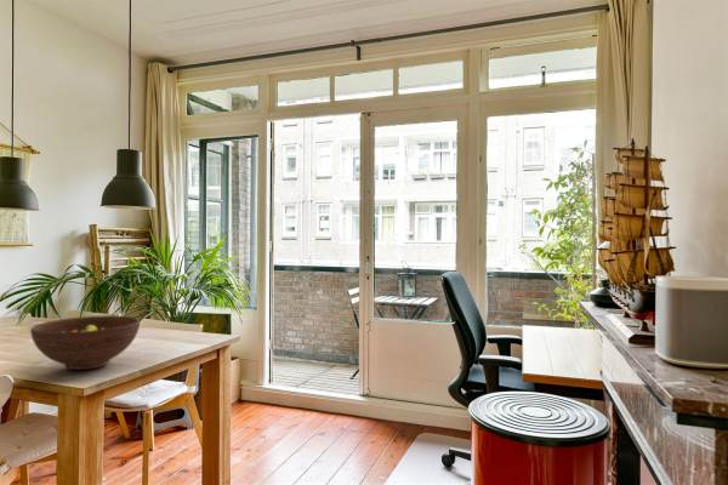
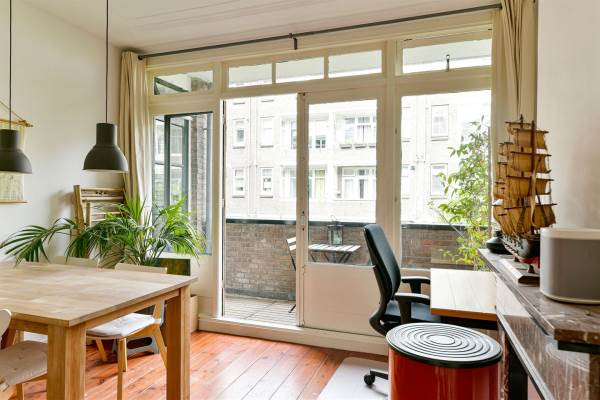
- fruit bowl [29,314,141,371]
